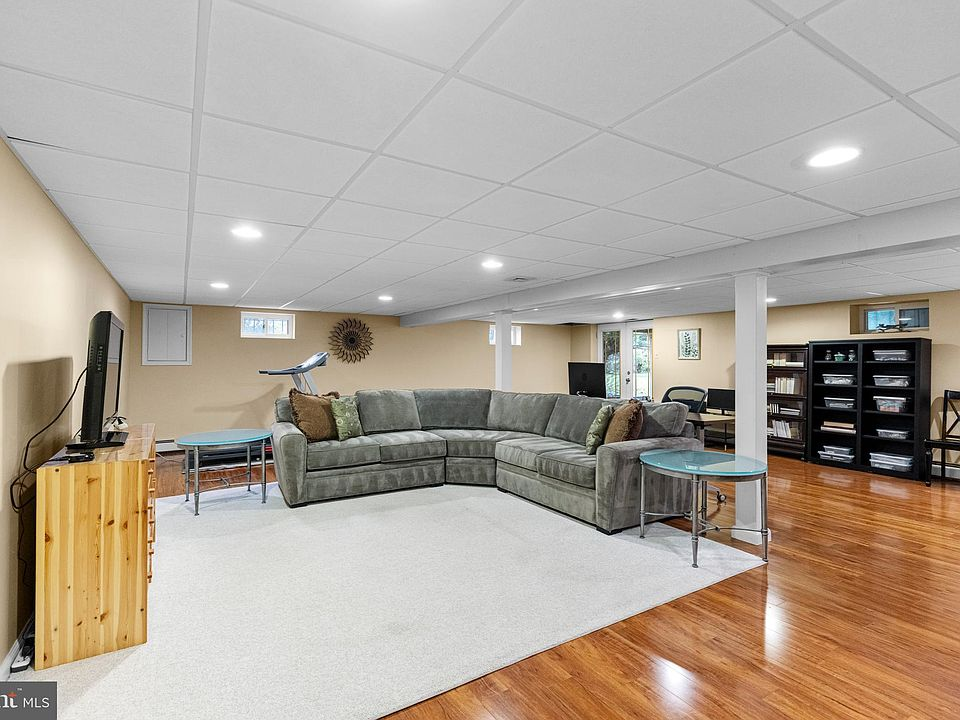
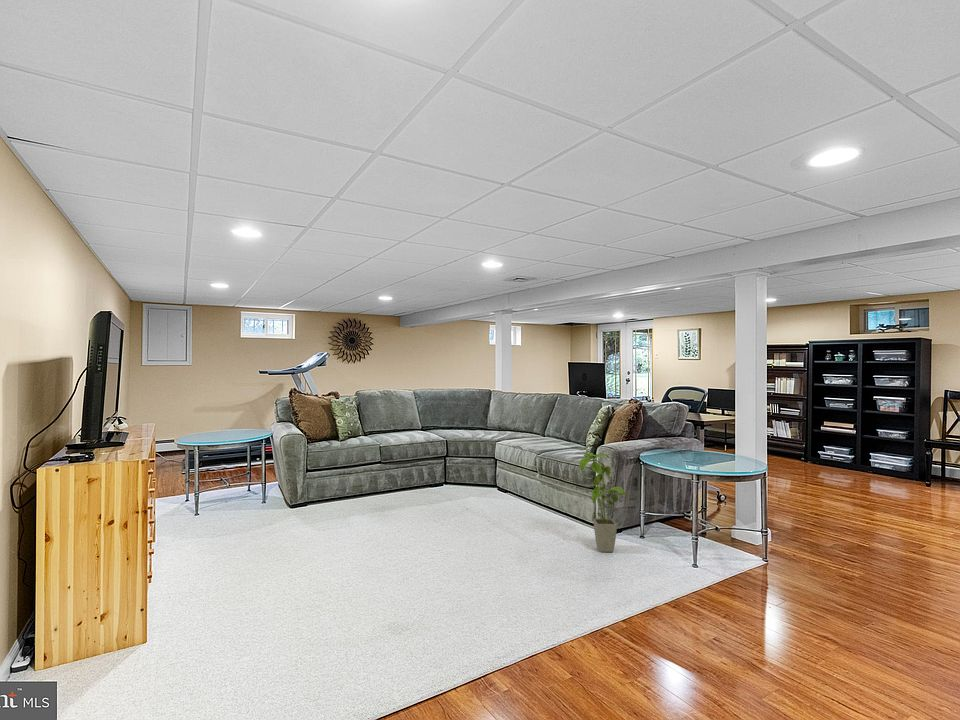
+ house plant [578,452,631,553]
